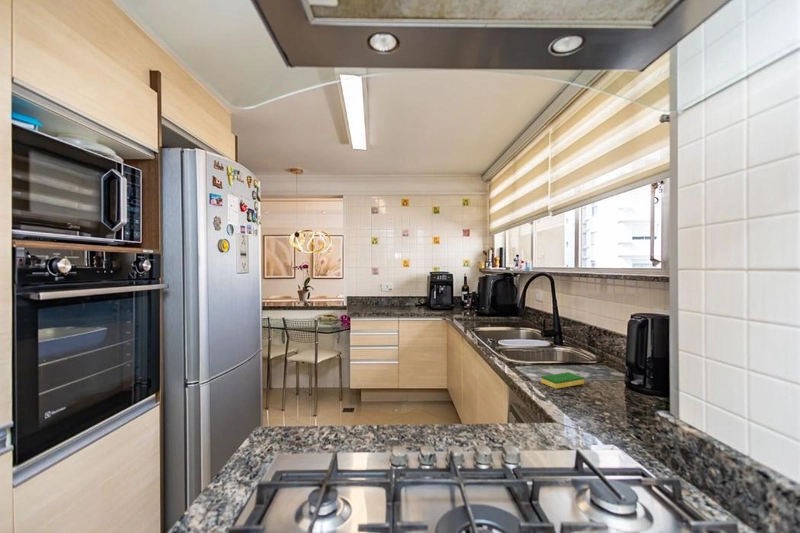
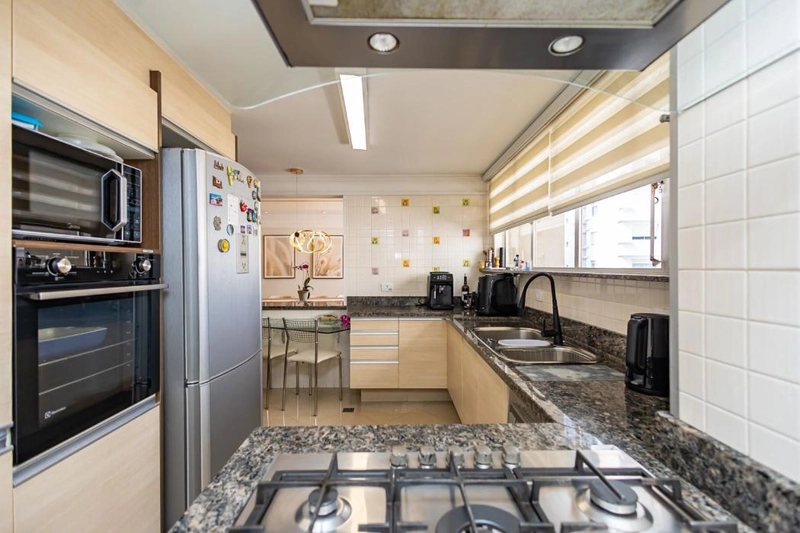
- dish sponge [540,371,585,390]
